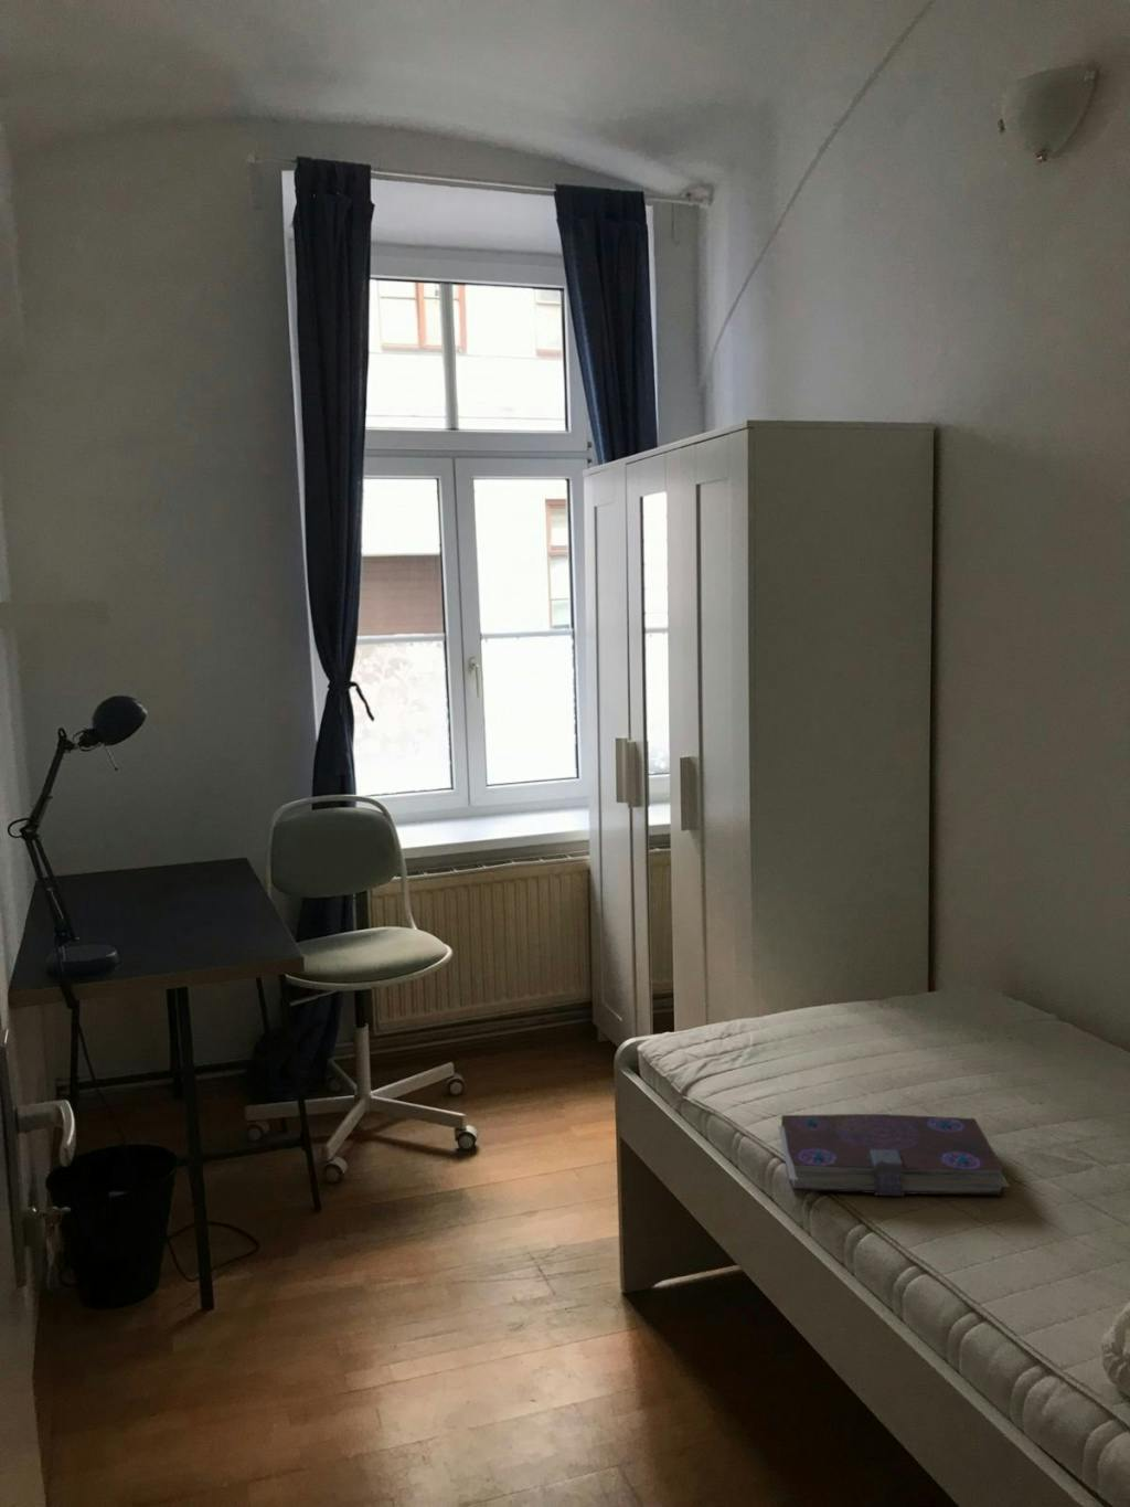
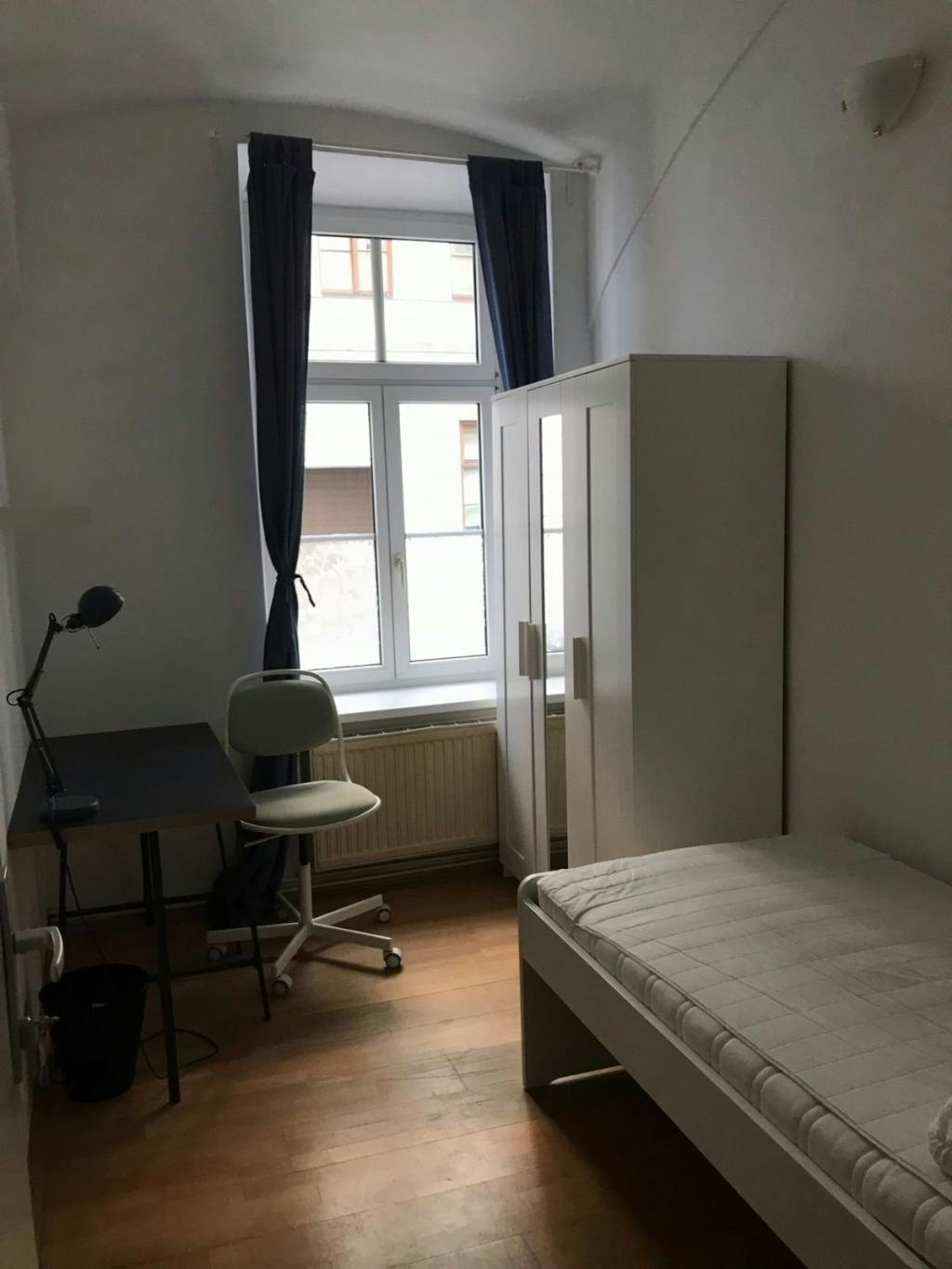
- book [777,1113,1011,1197]
